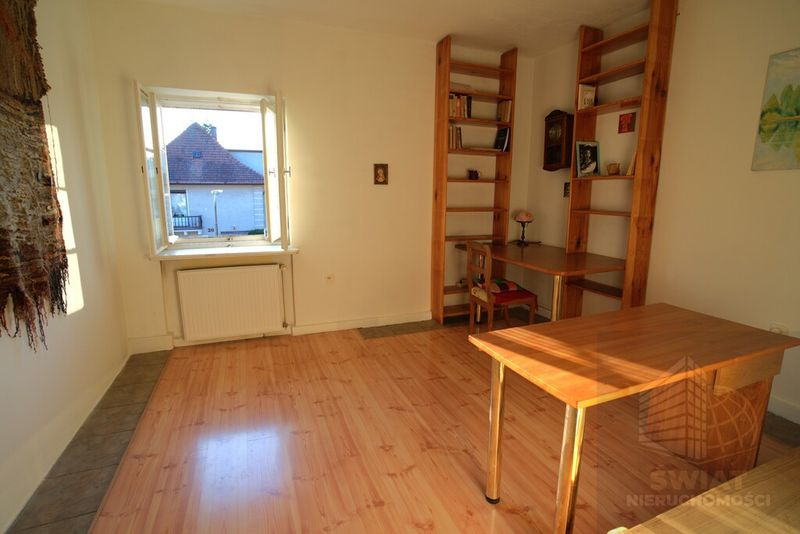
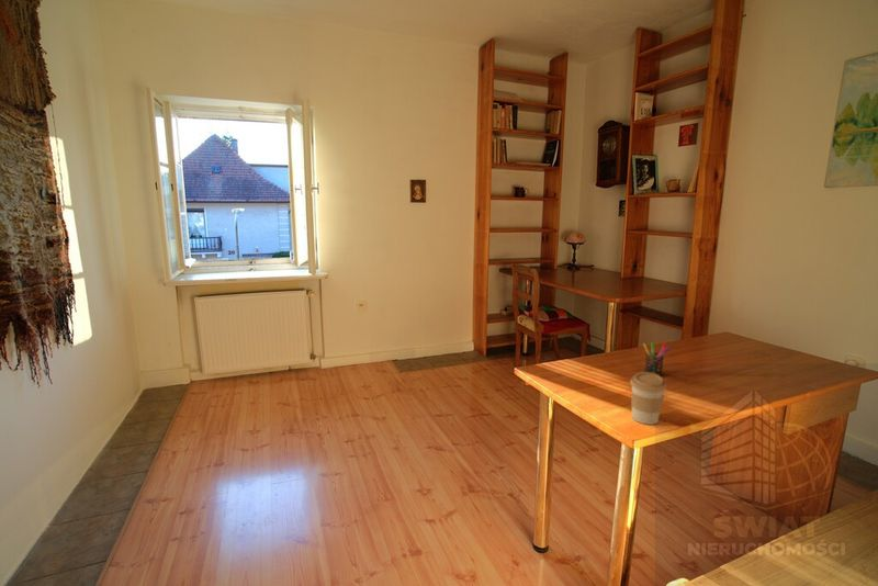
+ coffee cup [629,371,667,426]
+ pen holder [642,340,671,376]
